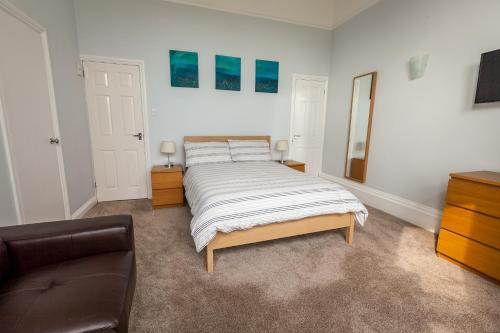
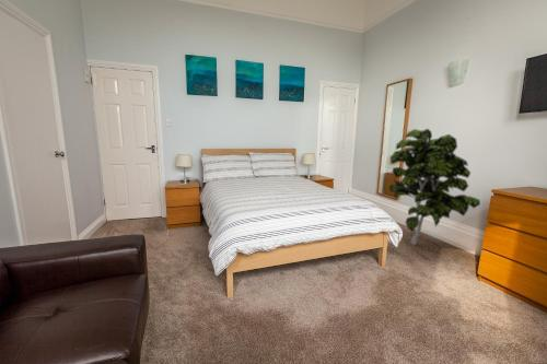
+ indoor plant [388,128,481,246]
